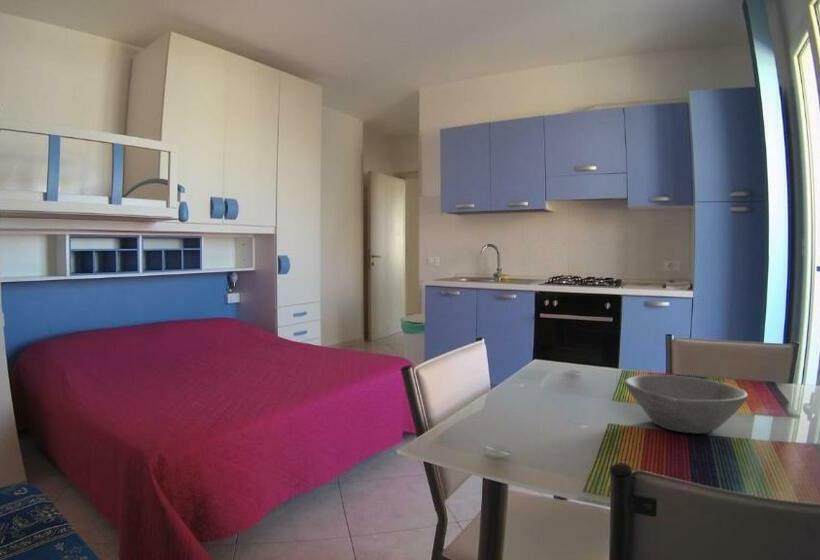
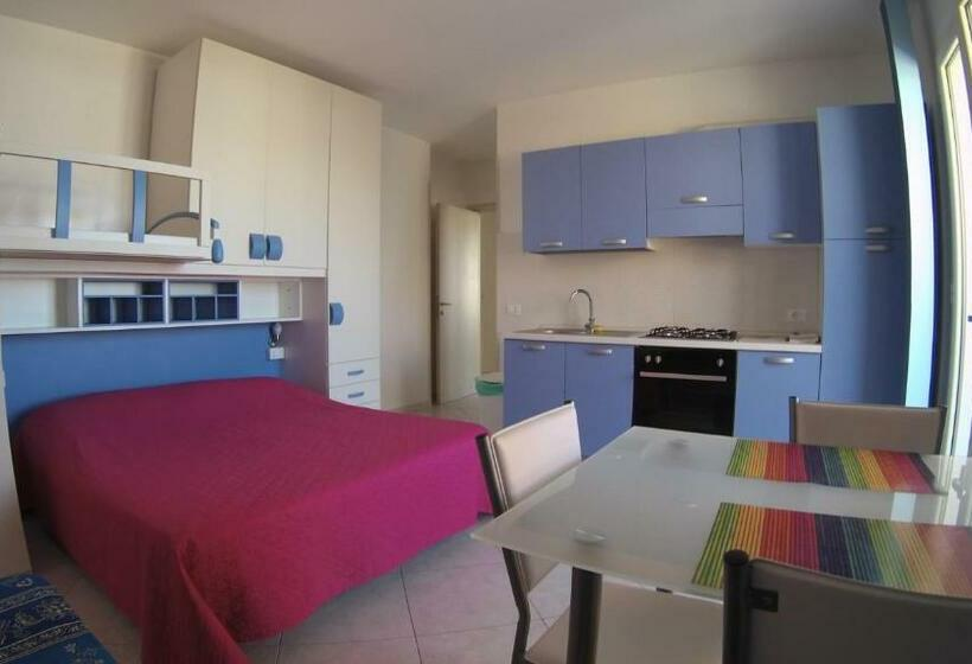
- bowl [624,374,749,434]
